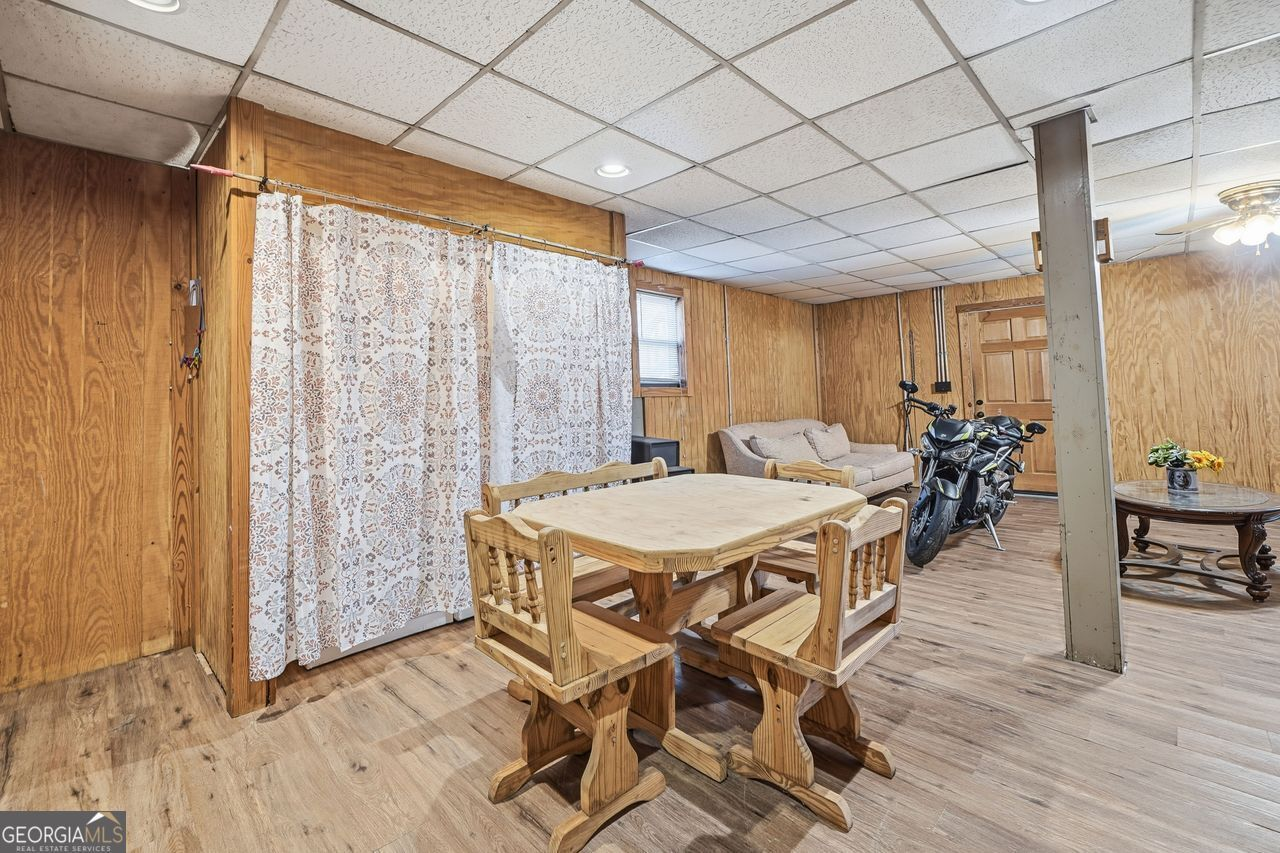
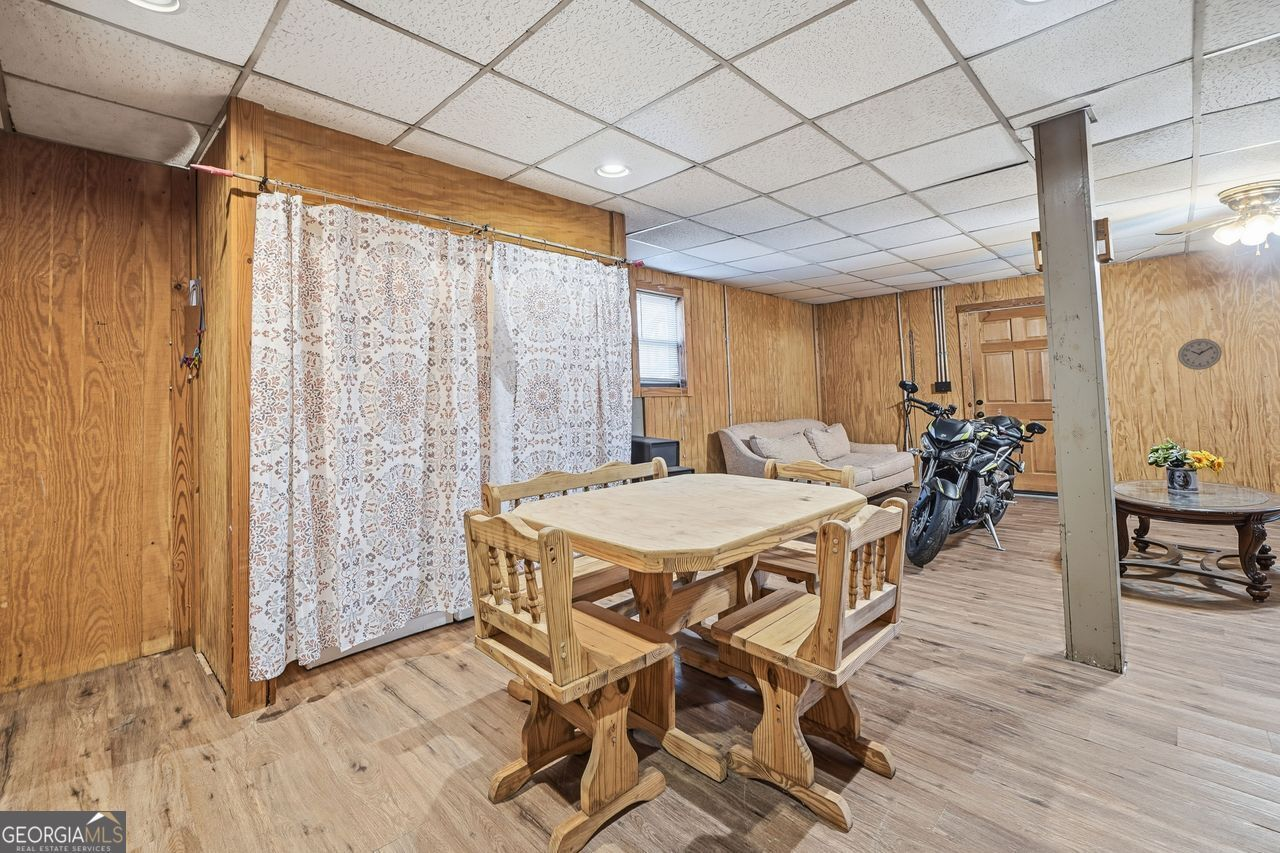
+ wall clock [1177,338,1223,371]
